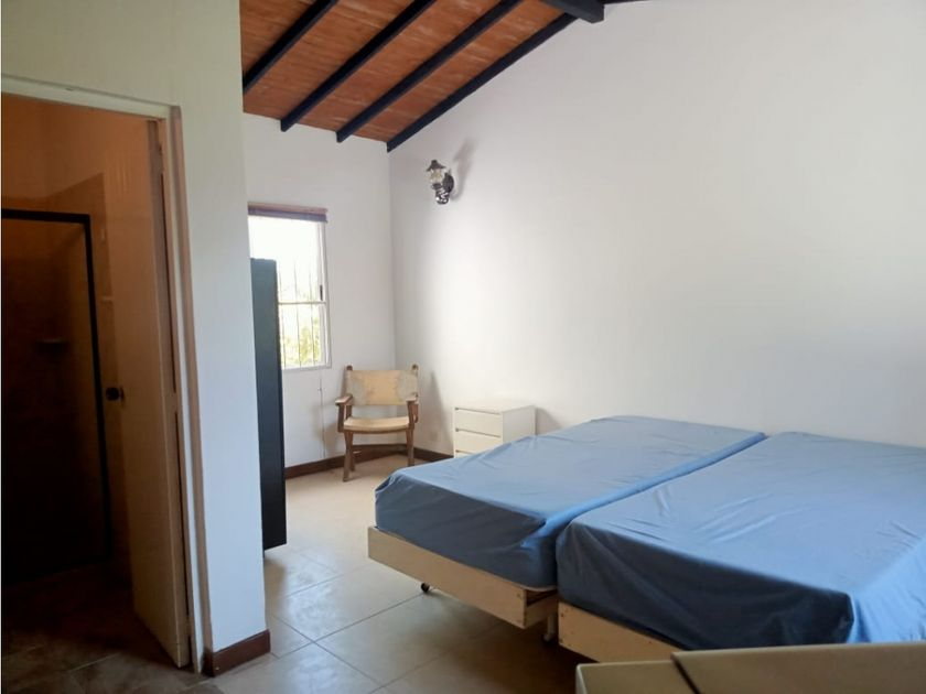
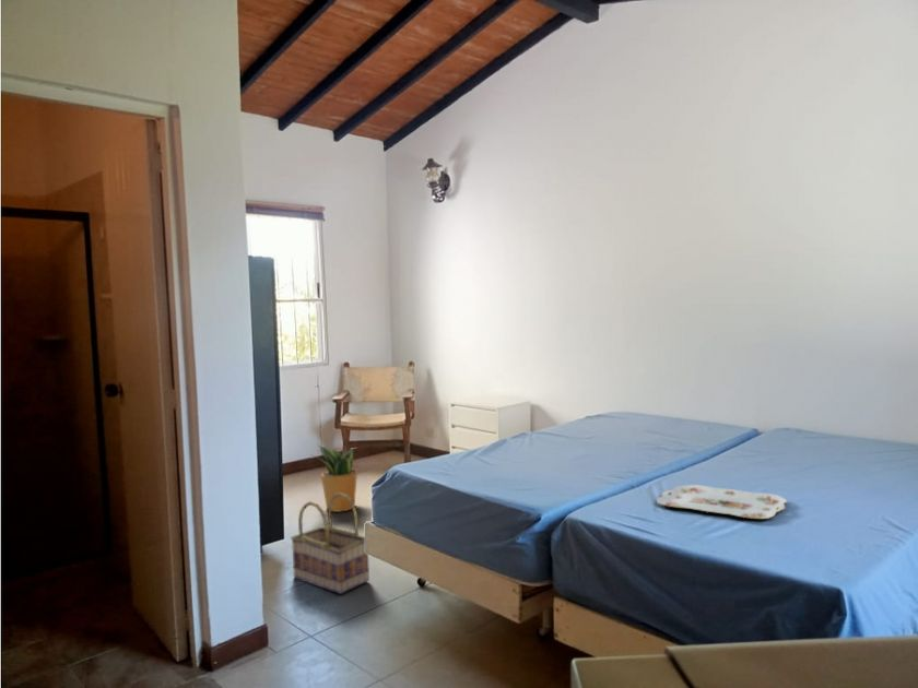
+ serving tray [656,484,788,520]
+ potted plant [311,443,358,513]
+ basket [290,493,370,595]
